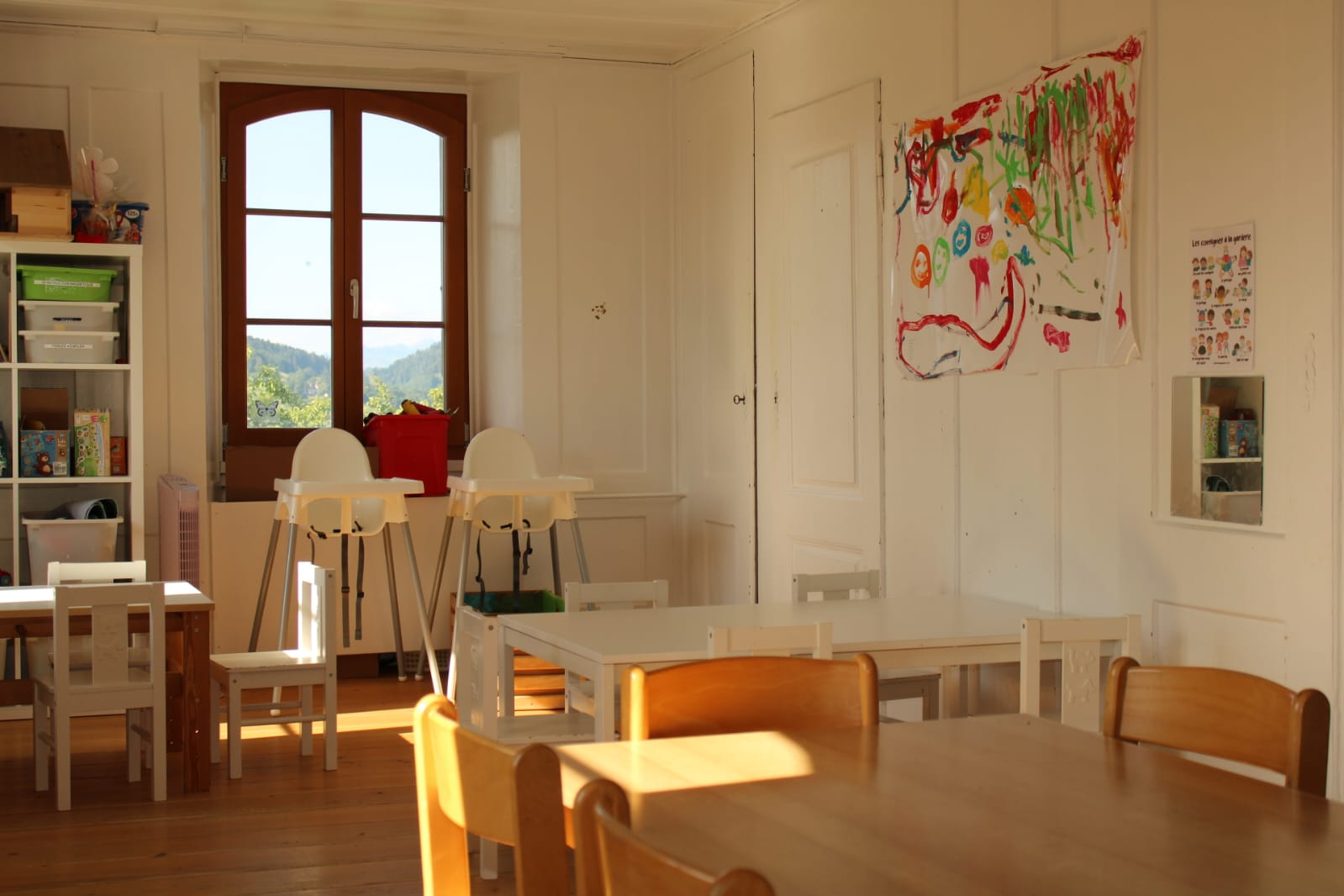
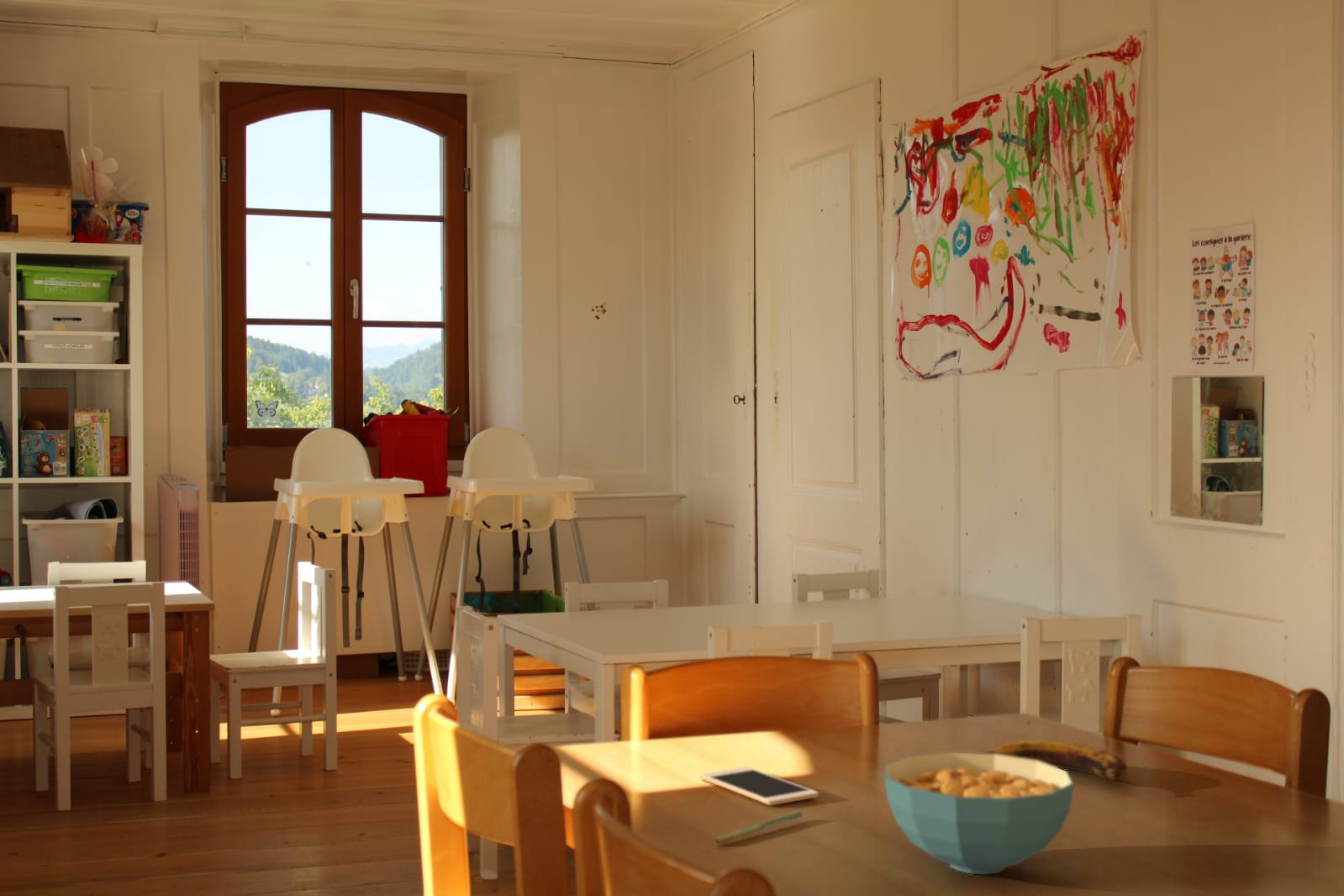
+ cereal bowl [883,752,1075,875]
+ banana [985,740,1127,783]
+ pen [714,810,804,846]
+ cell phone [699,767,820,806]
